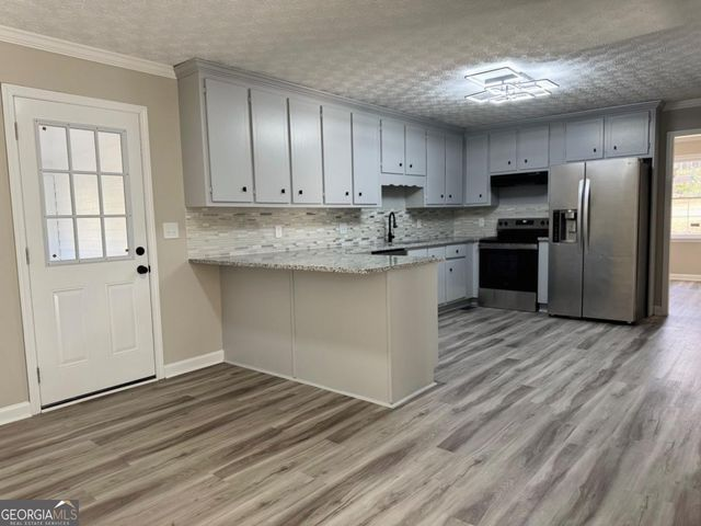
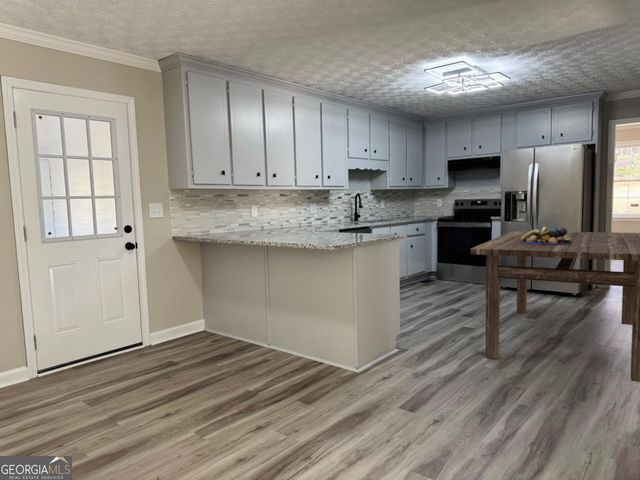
+ fruit bowl [521,226,572,245]
+ dining table [470,230,640,383]
